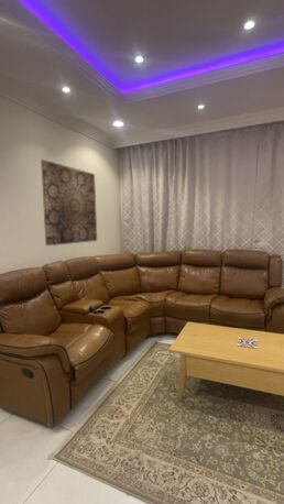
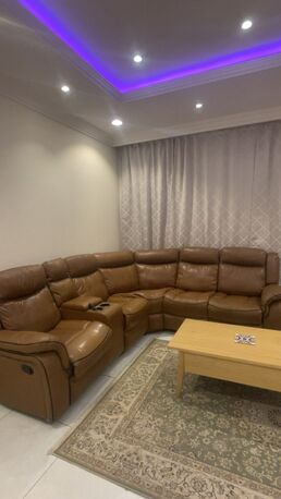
- wall art [40,158,98,246]
